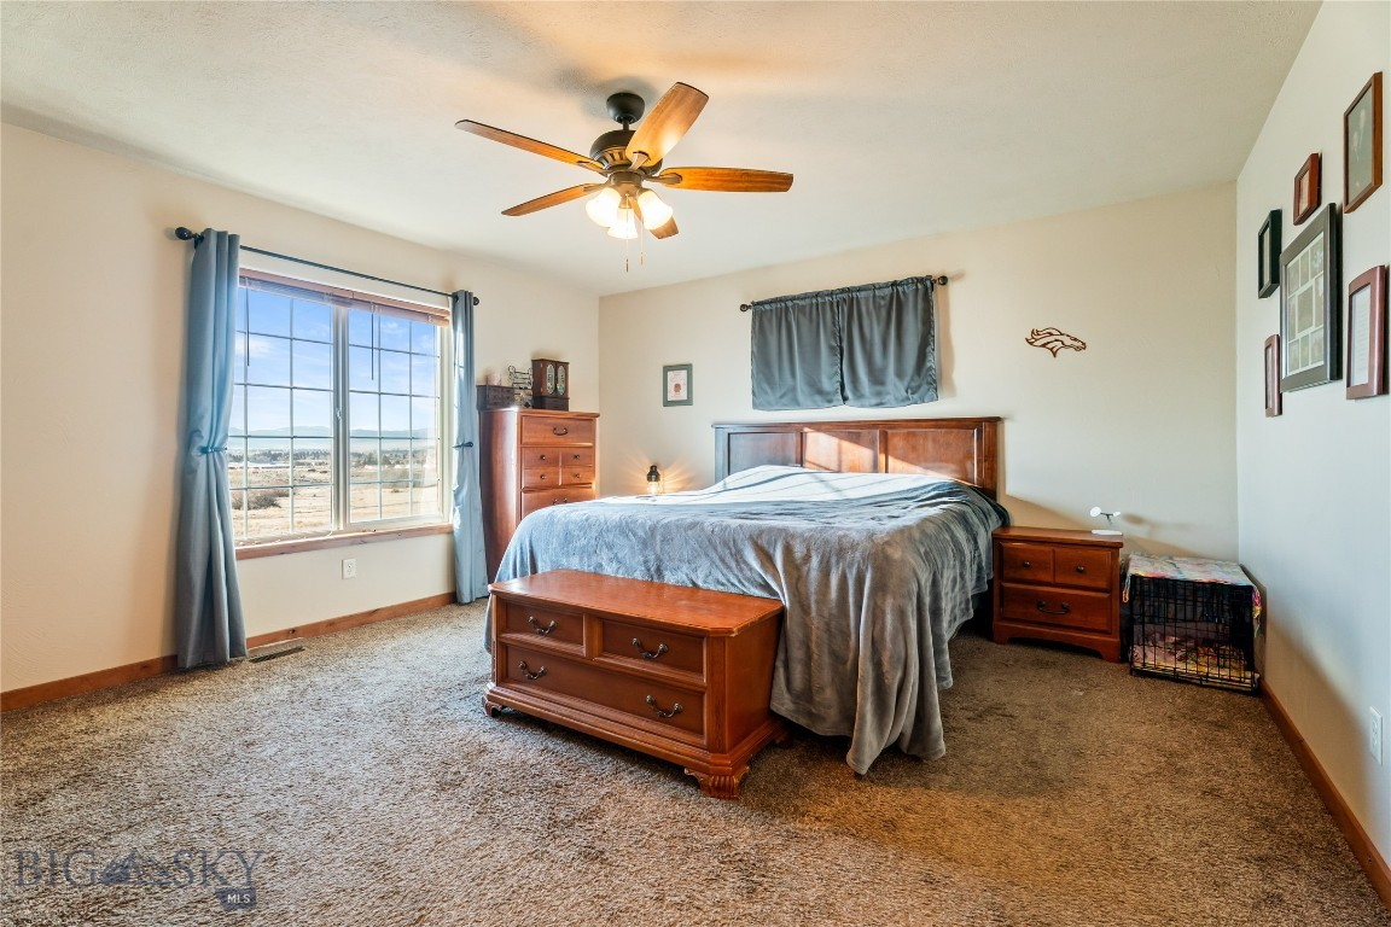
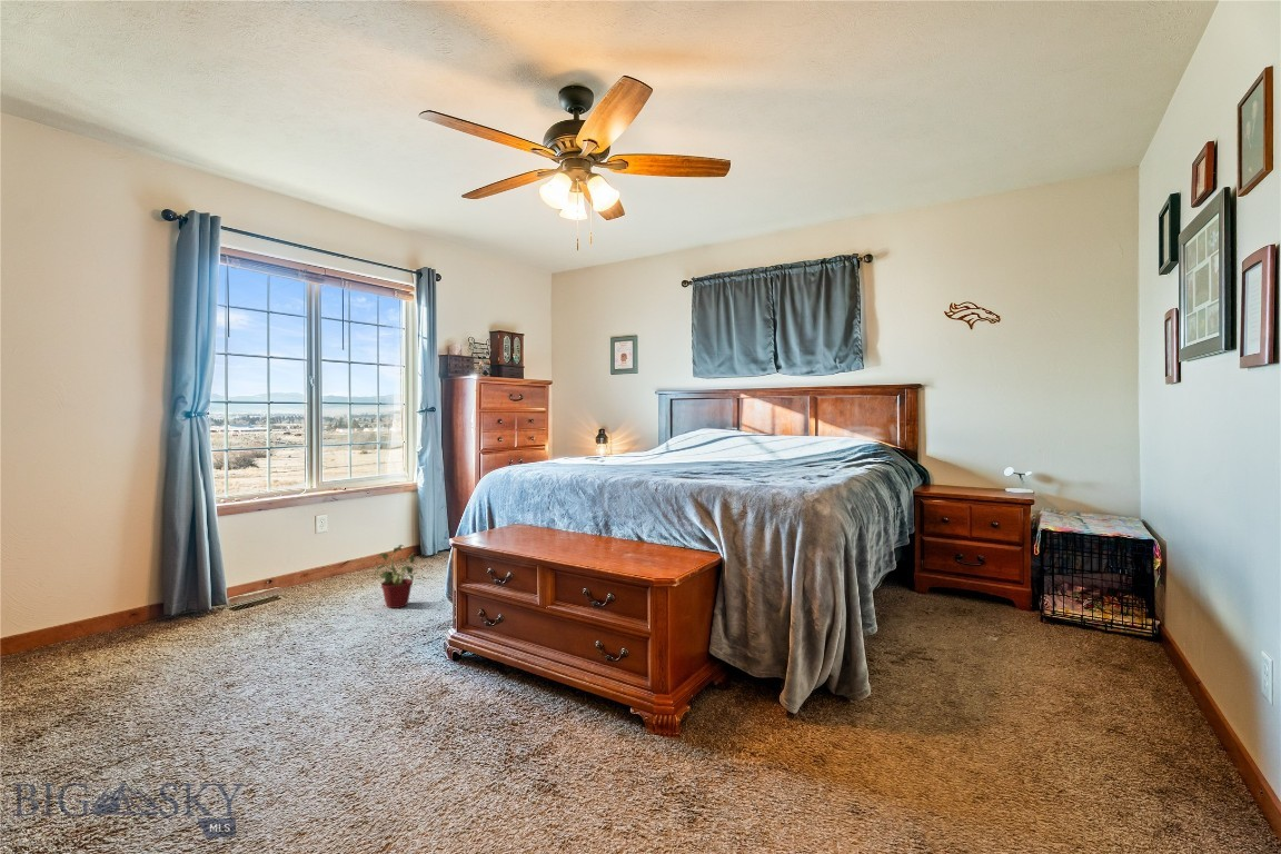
+ potted plant [374,544,418,609]
